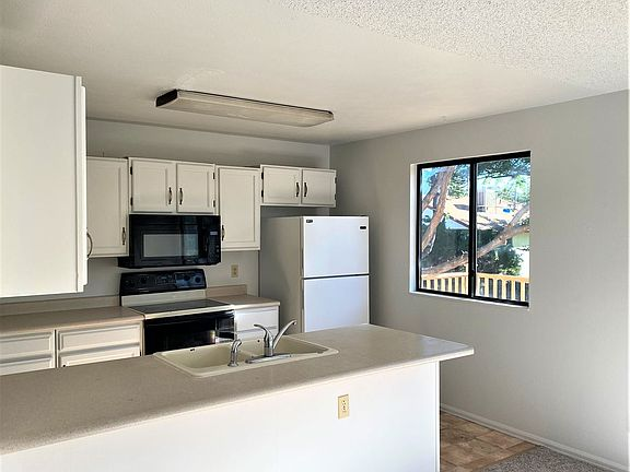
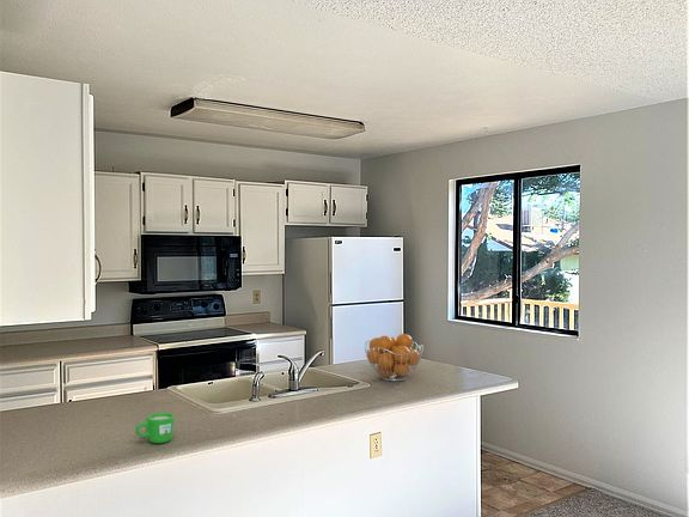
+ fruit basket [364,333,425,382]
+ mug [134,412,176,444]
